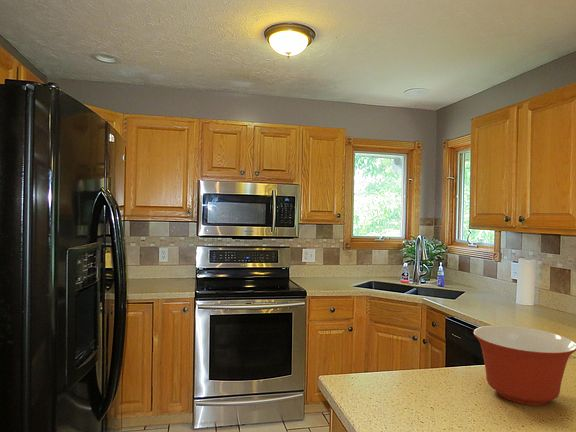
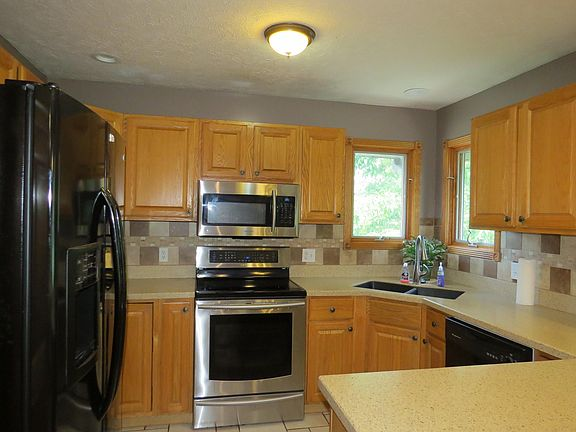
- mixing bowl [472,324,576,406]
